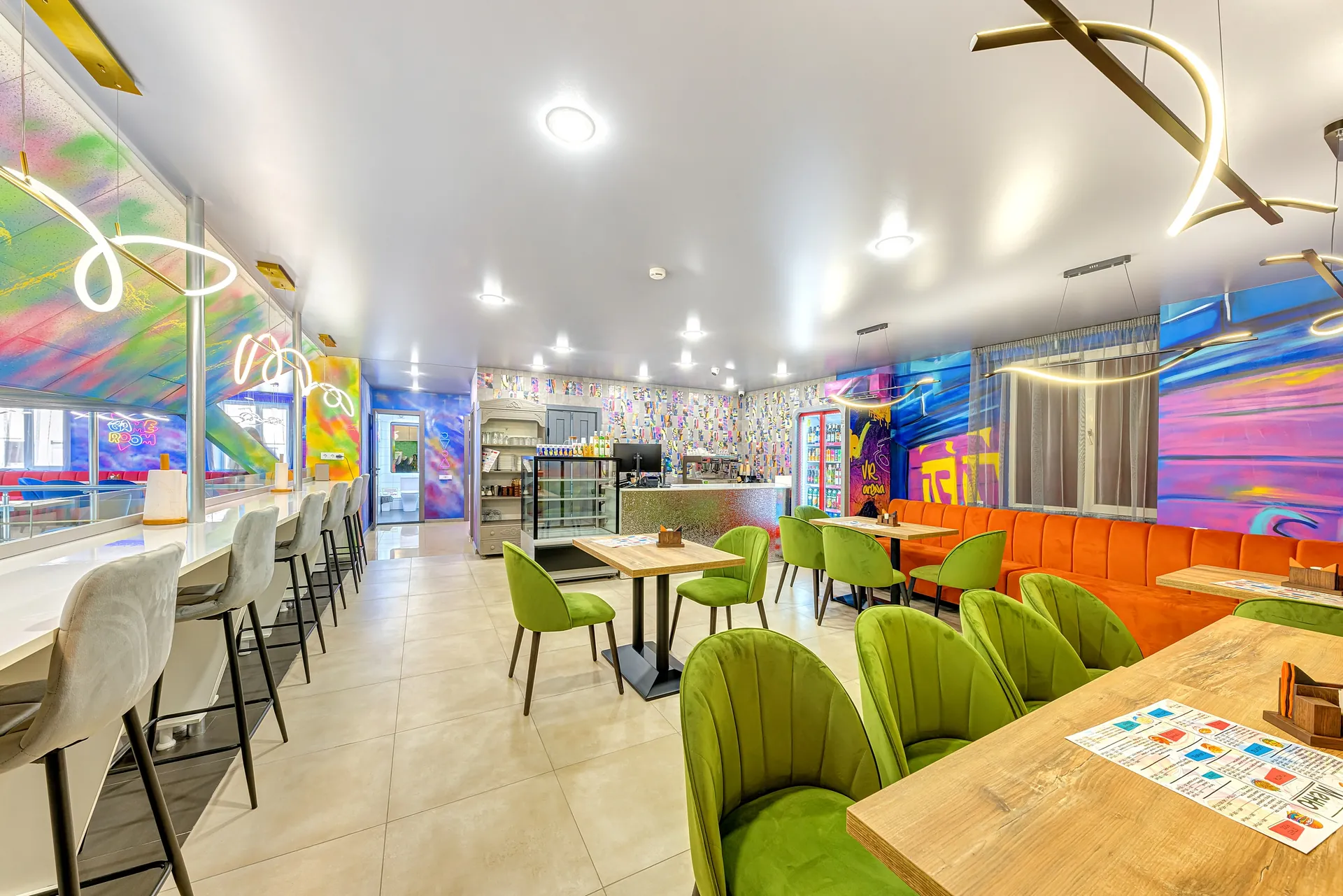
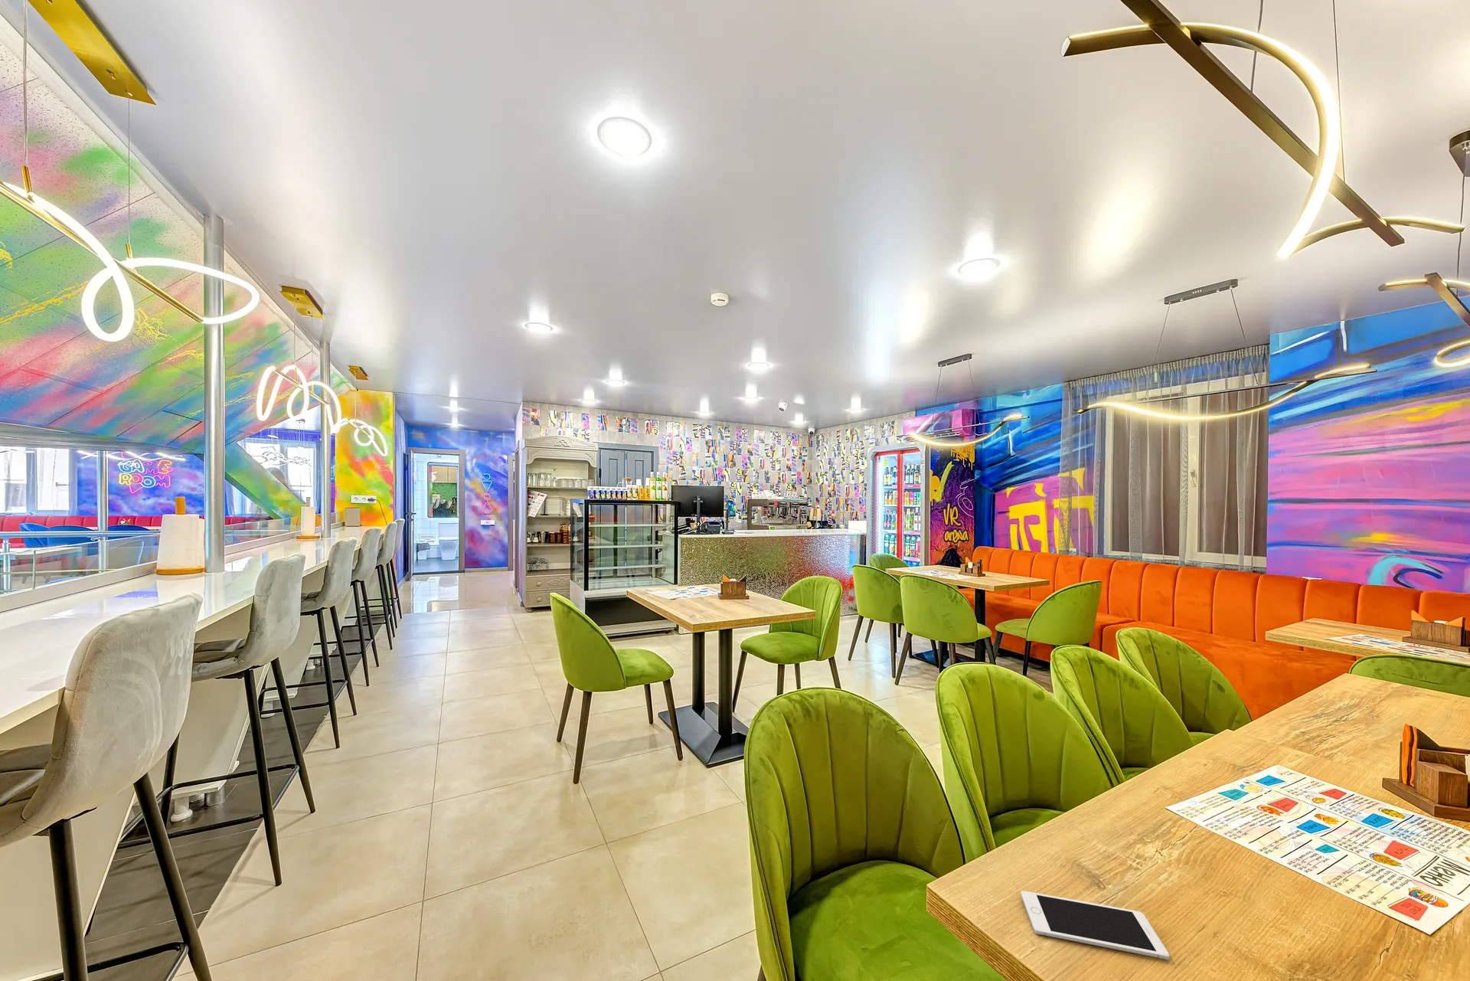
+ cell phone [1020,890,1170,960]
